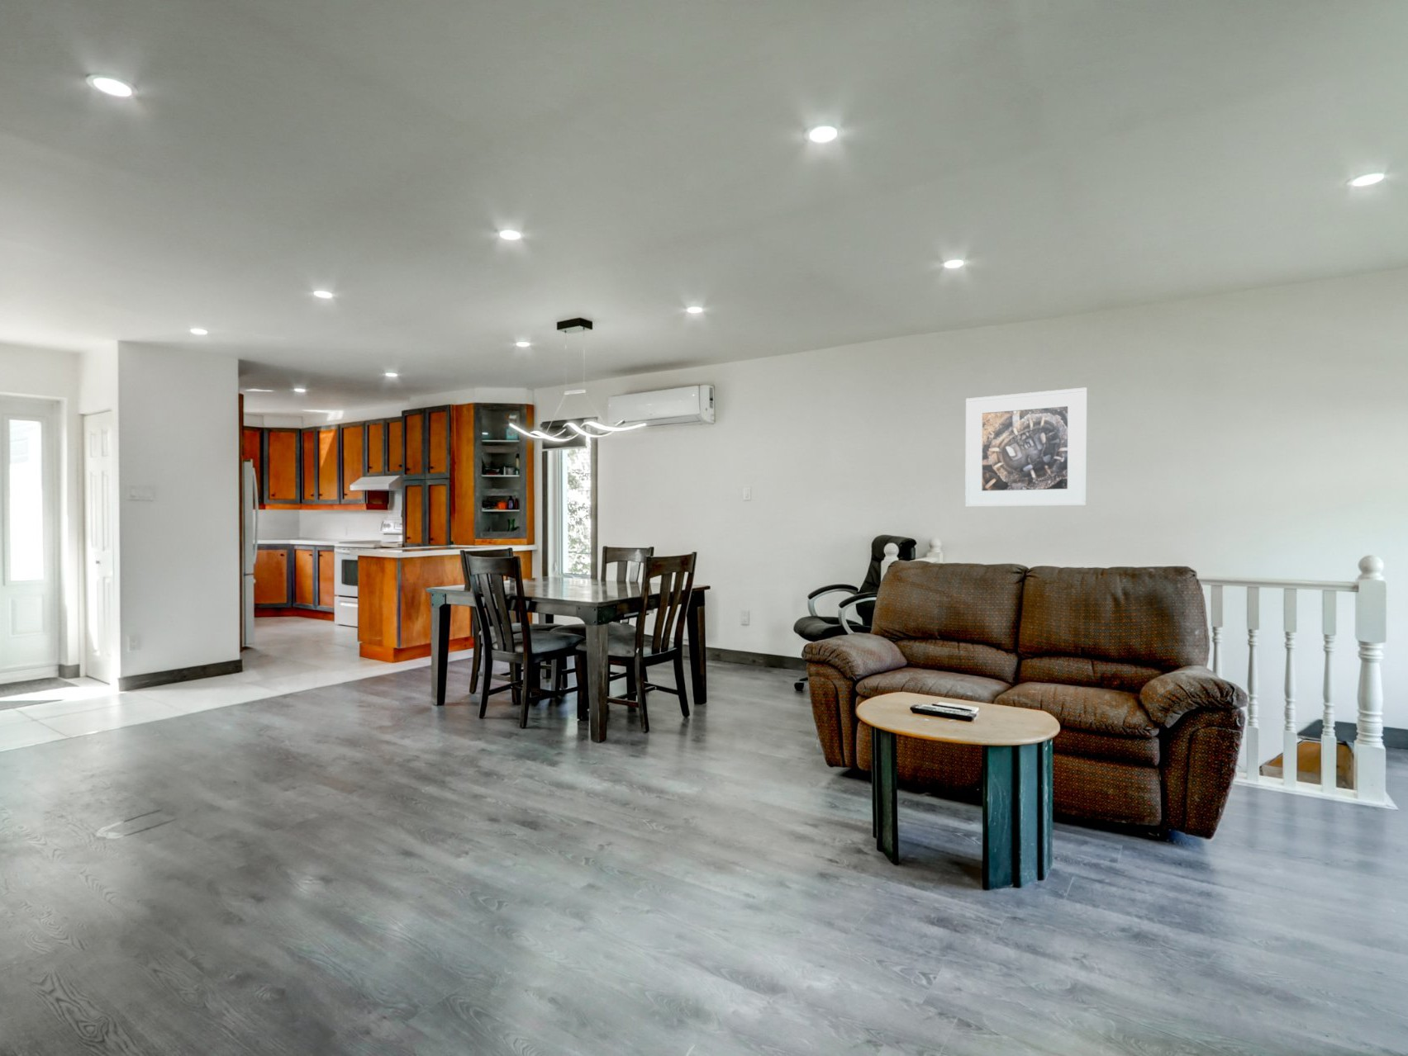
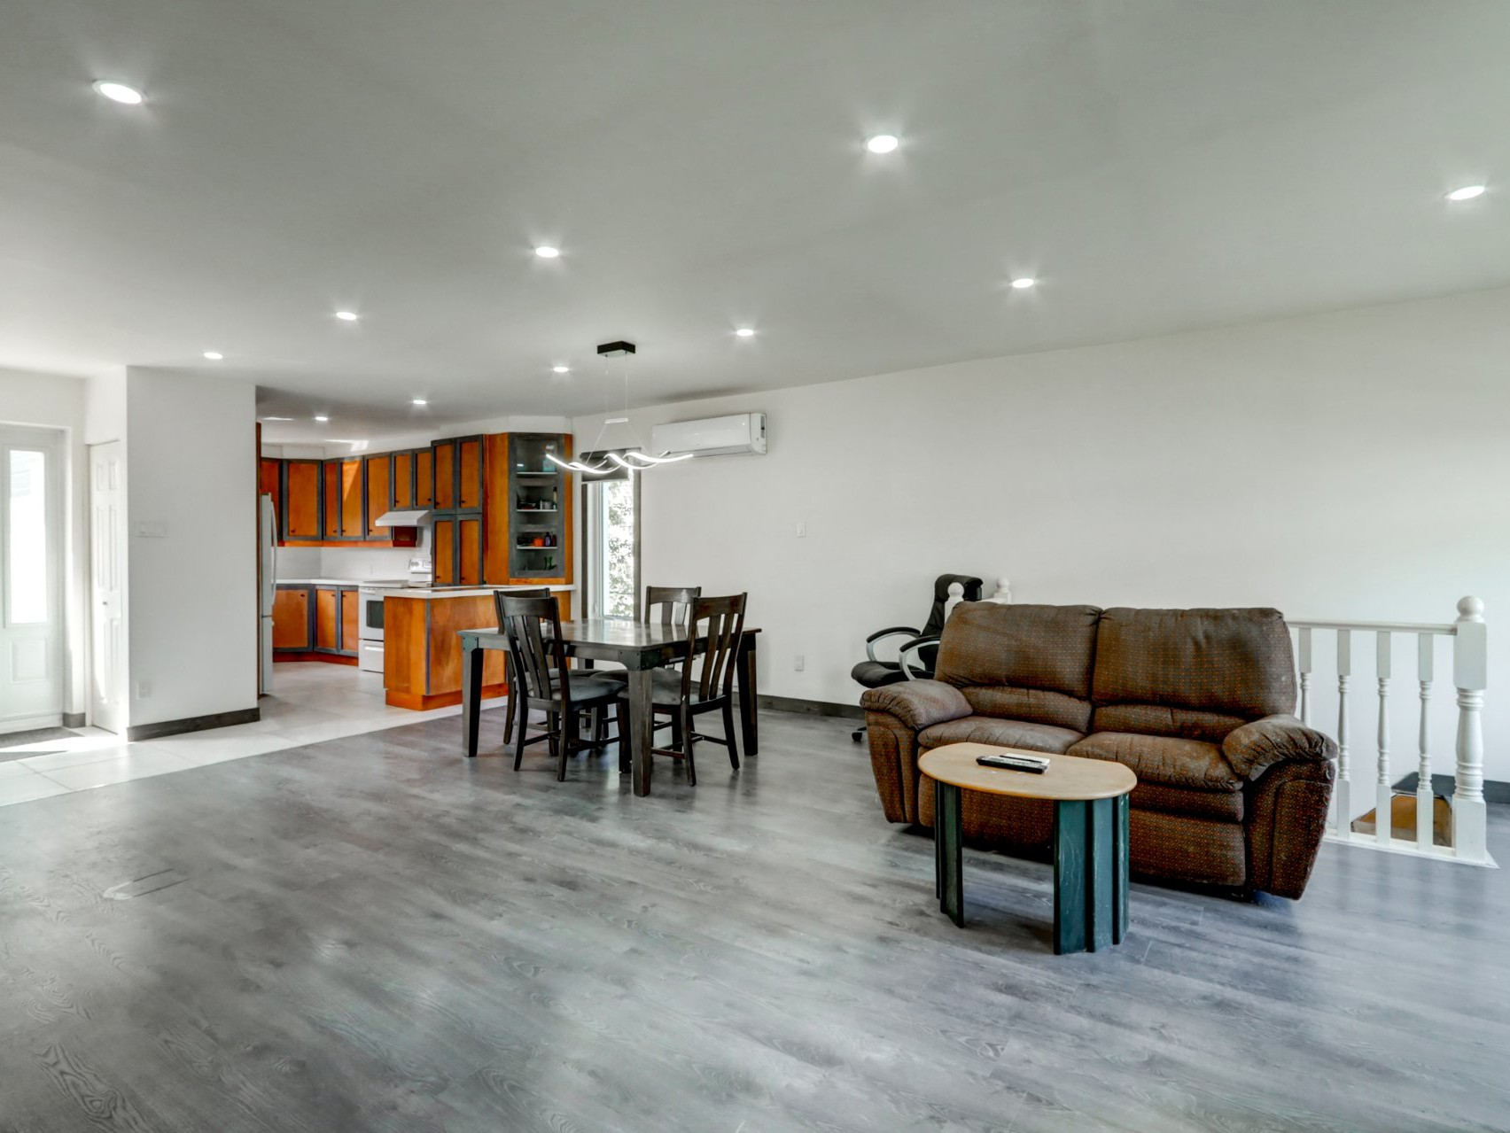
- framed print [964,386,1088,508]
